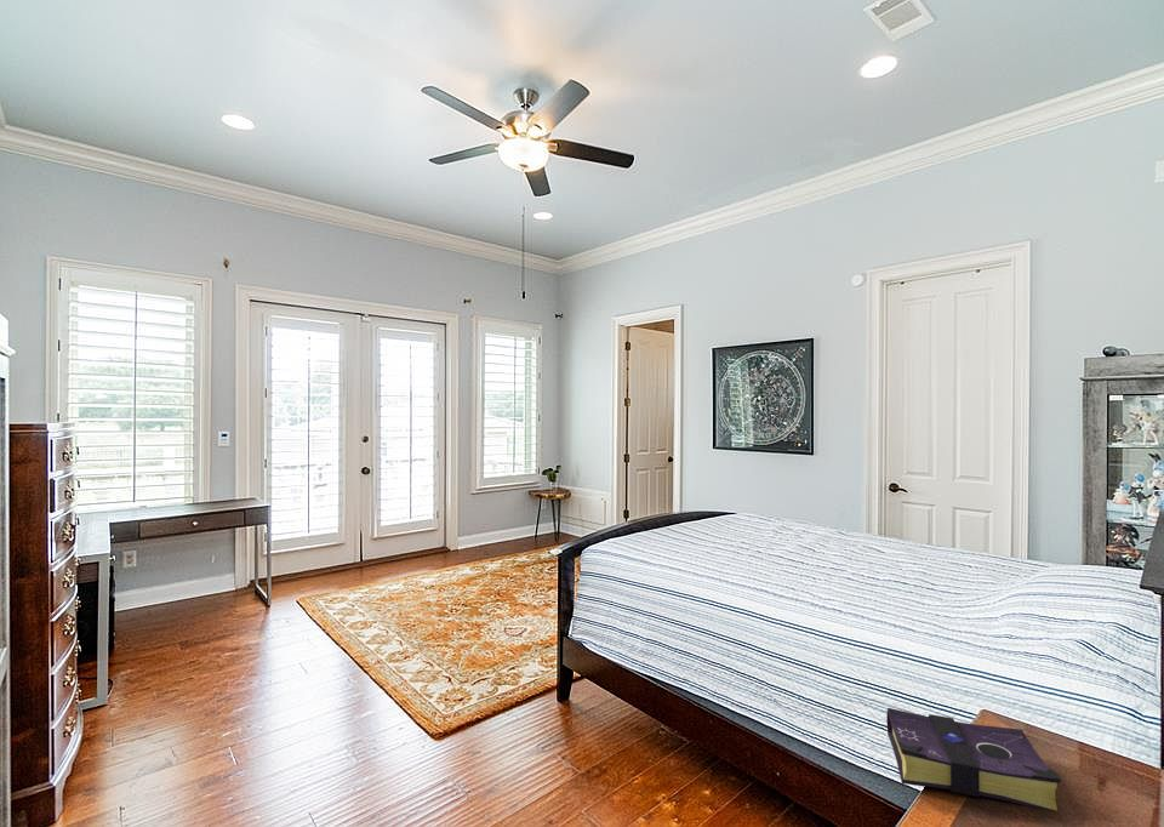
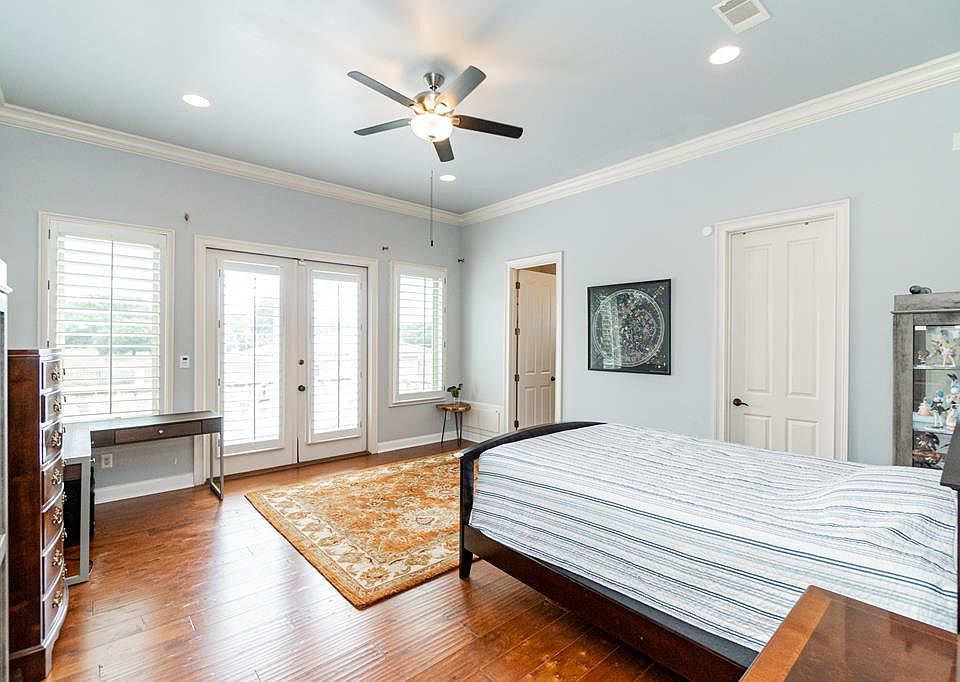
- book [885,707,1062,812]
